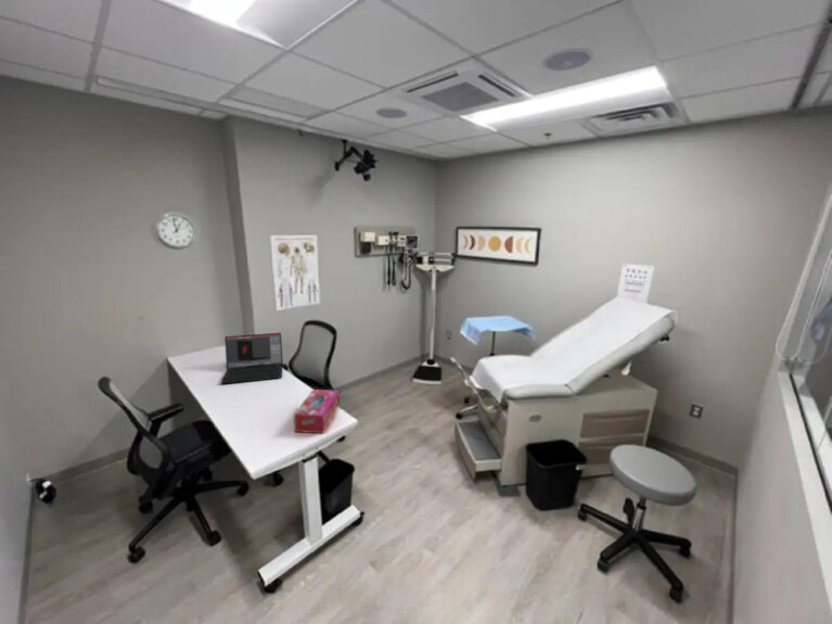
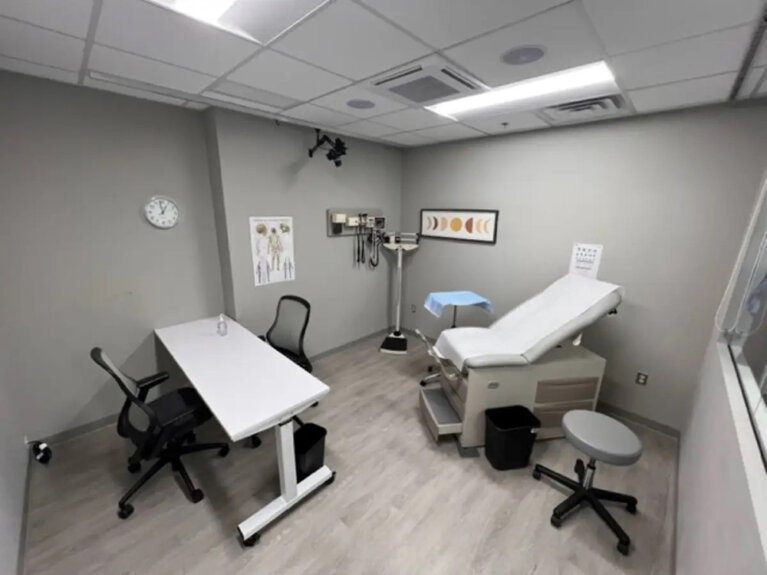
- tissue box [293,389,340,434]
- laptop [219,332,284,385]
